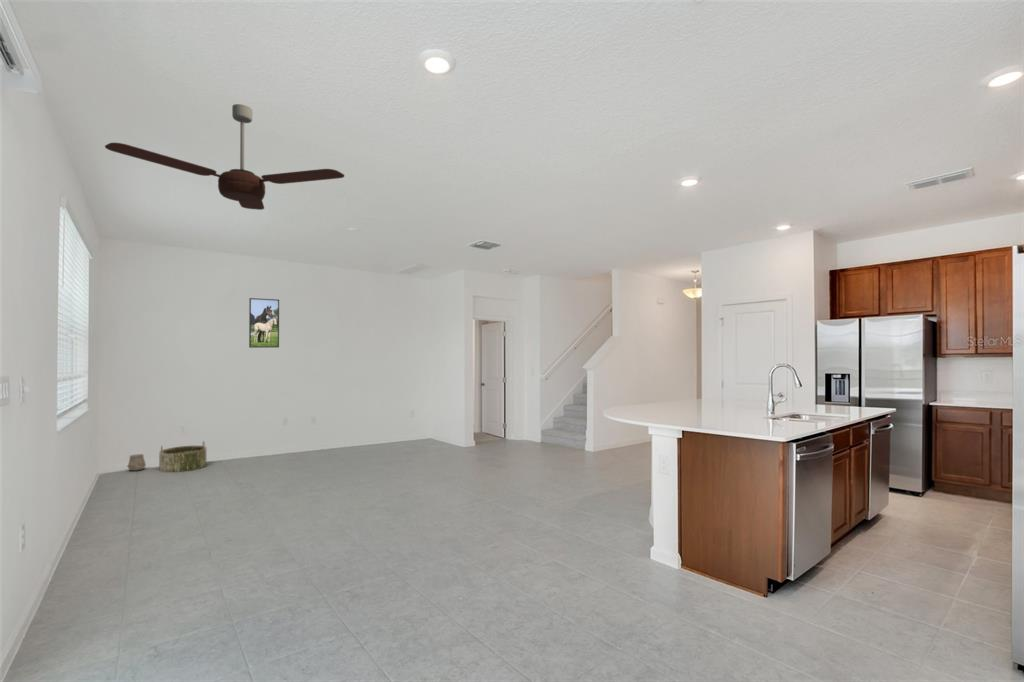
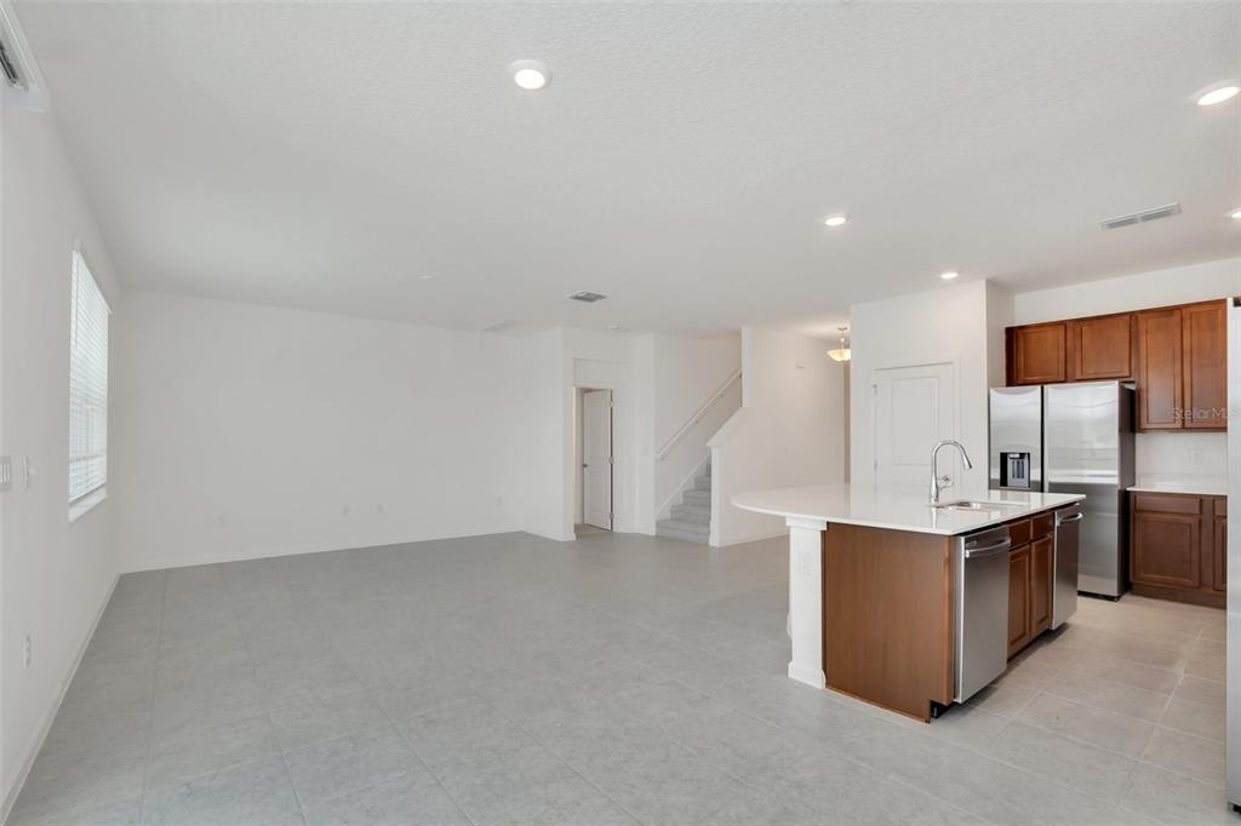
- ceramic cup [126,453,147,472]
- basket [158,440,207,473]
- ceiling fan [104,103,345,211]
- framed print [248,297,280,349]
